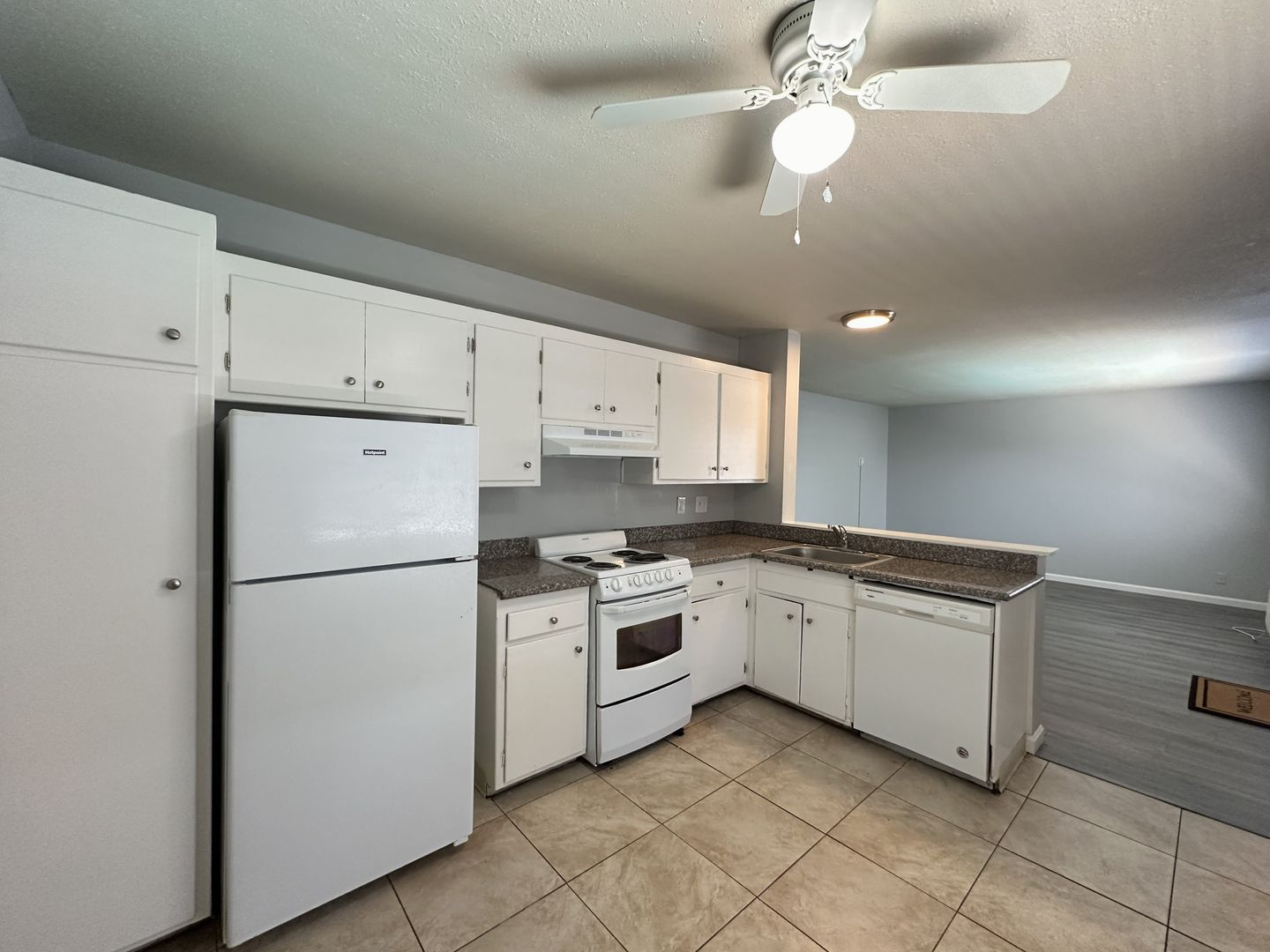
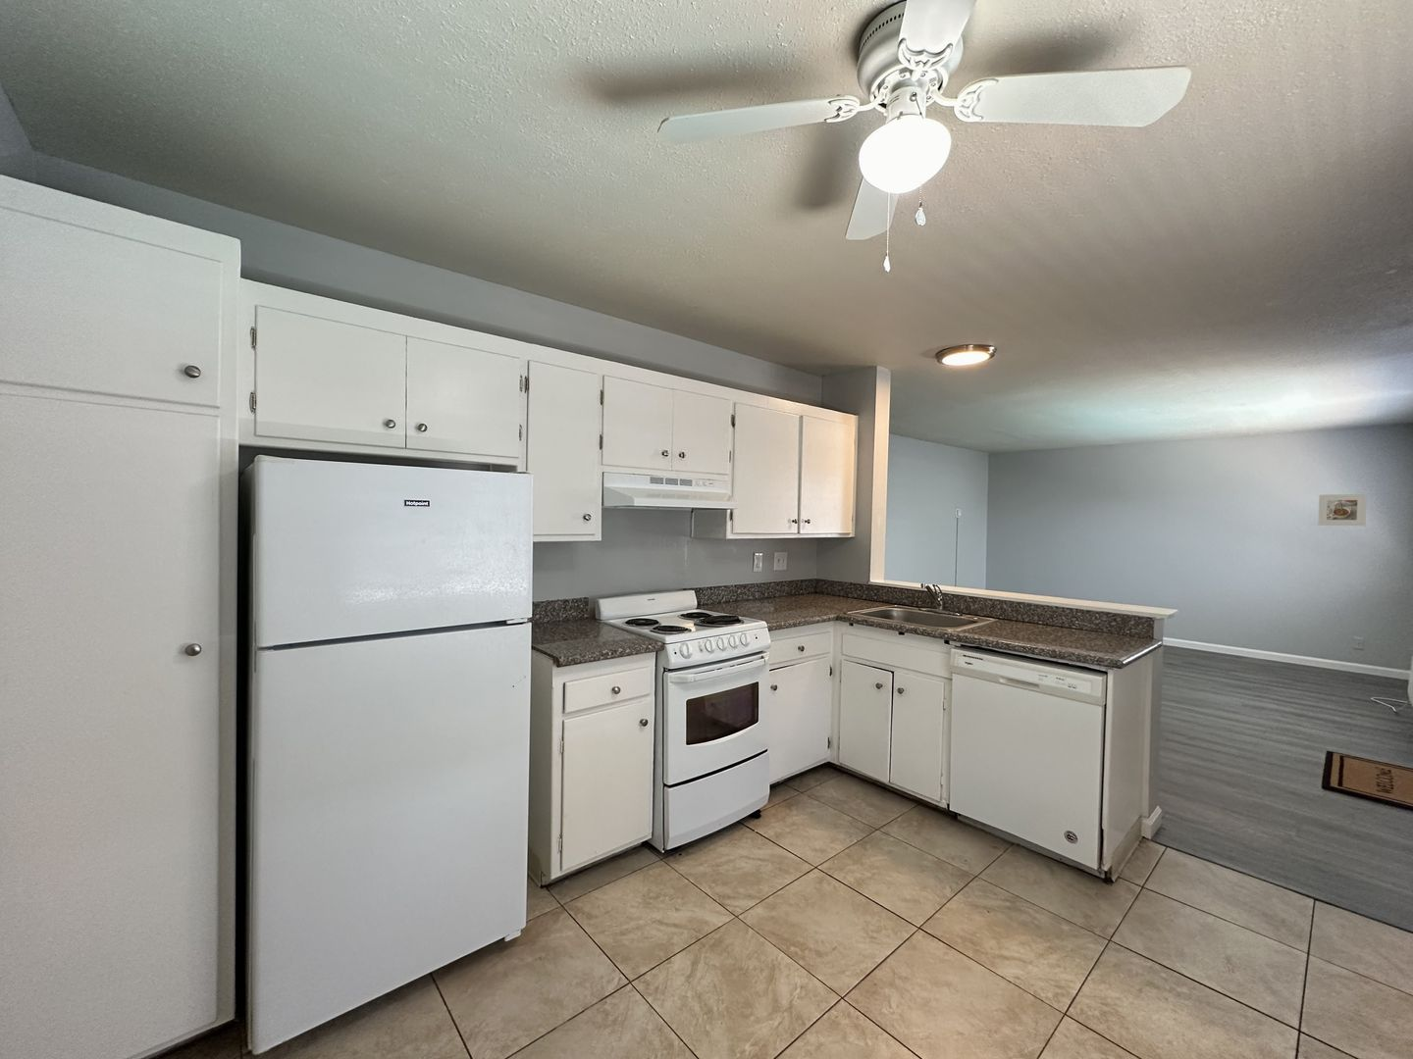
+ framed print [1317,493,1367,526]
